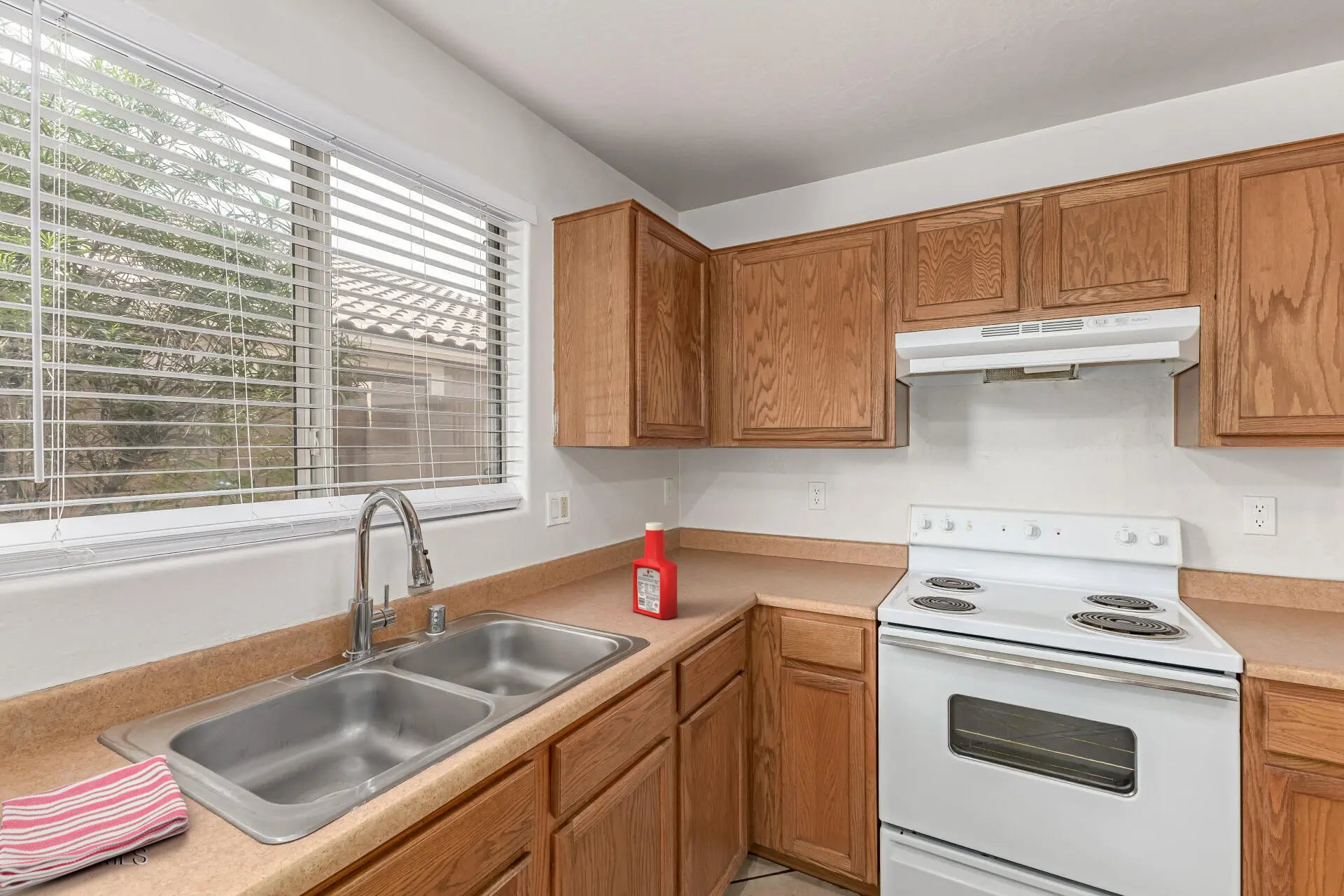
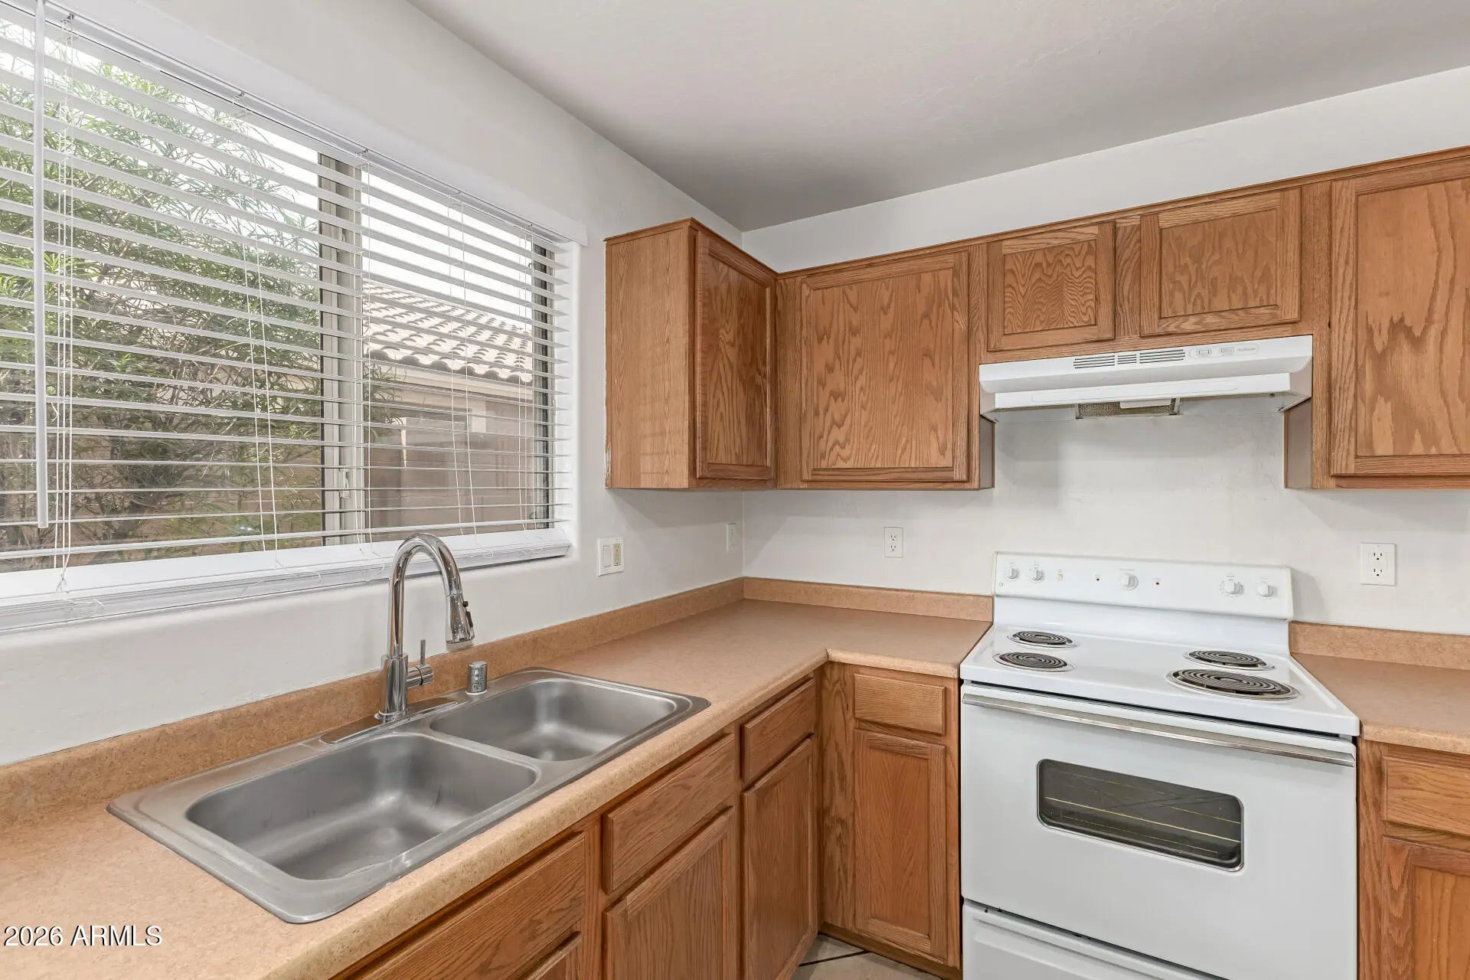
- dish towel [0,753,191,896]
- soap bottle [632,521,678,619]
